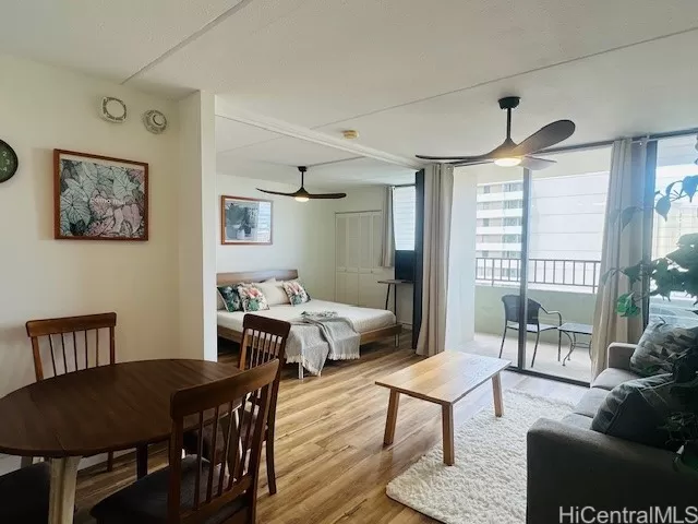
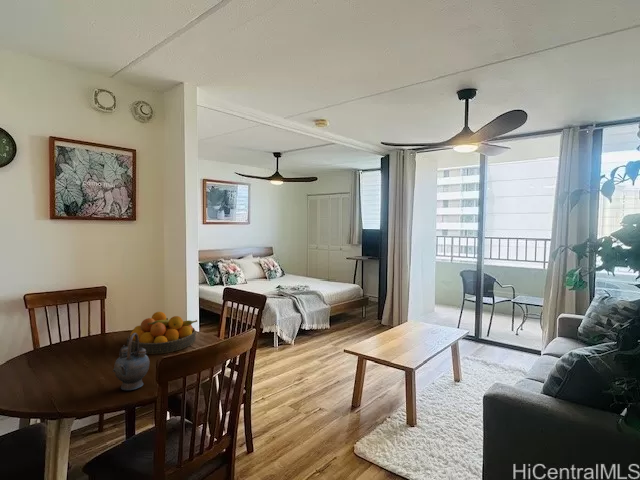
+ fruit bowl [126,311,198,355]
+ teapot [111,333,151,391]
